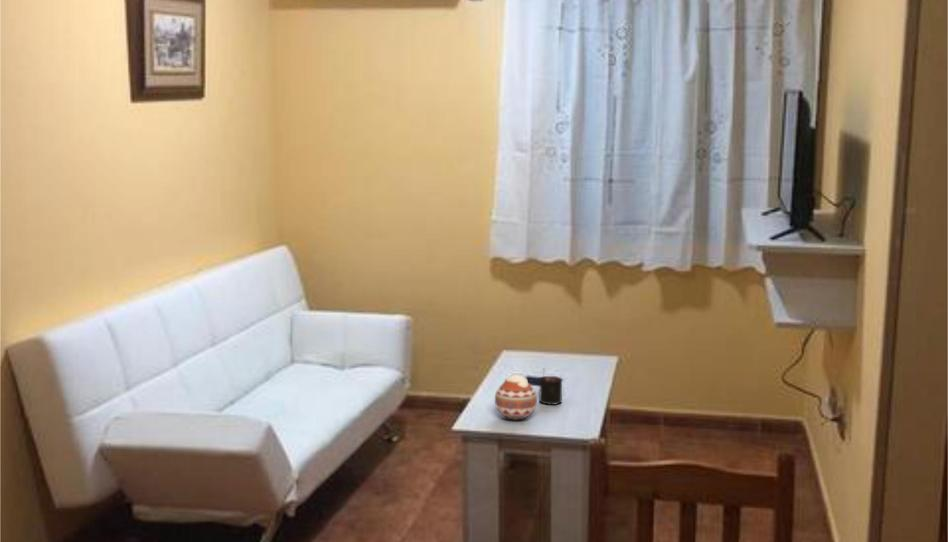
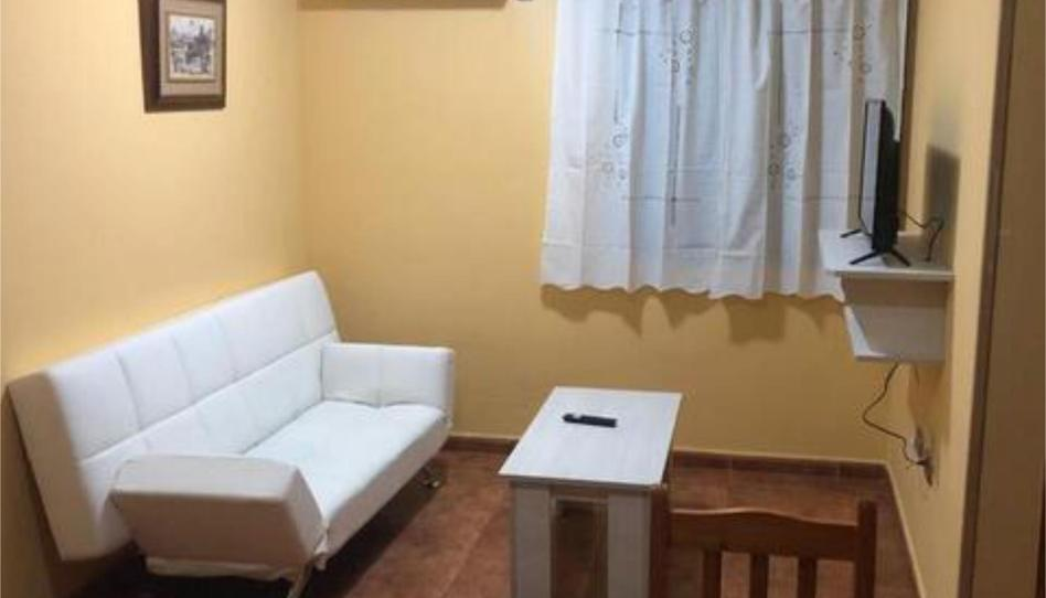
- decorative ball [494,373,538,421]
- candle [538,368,564,406]
